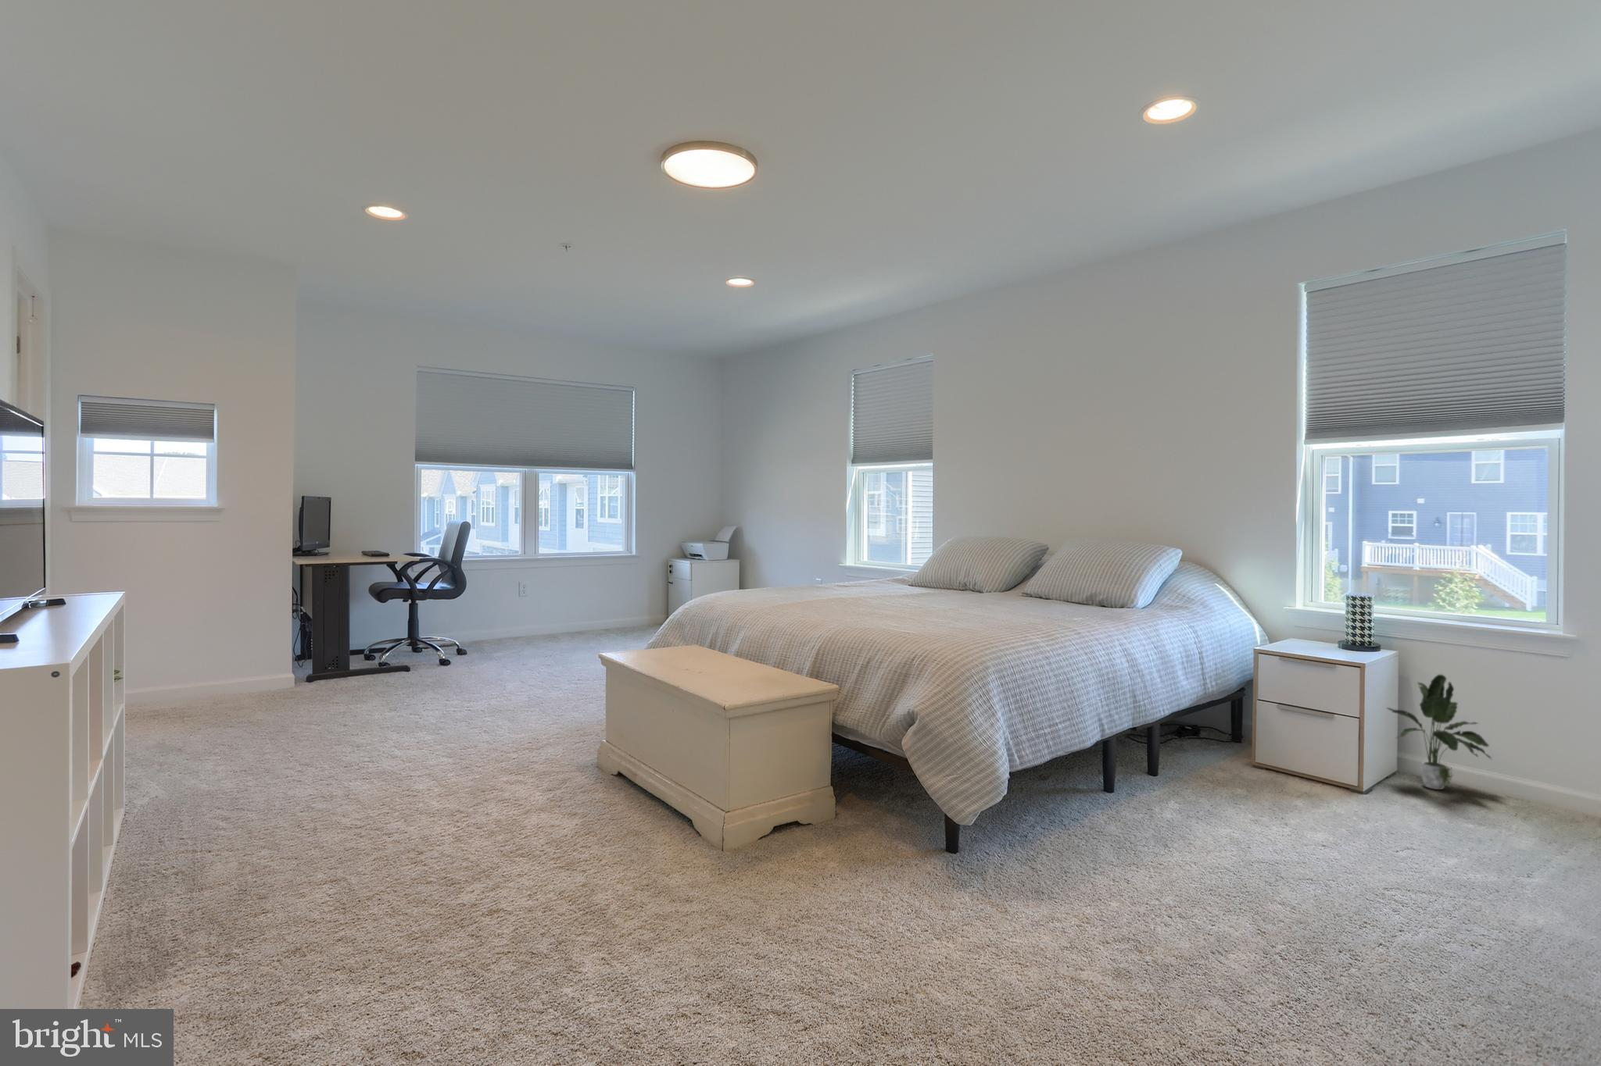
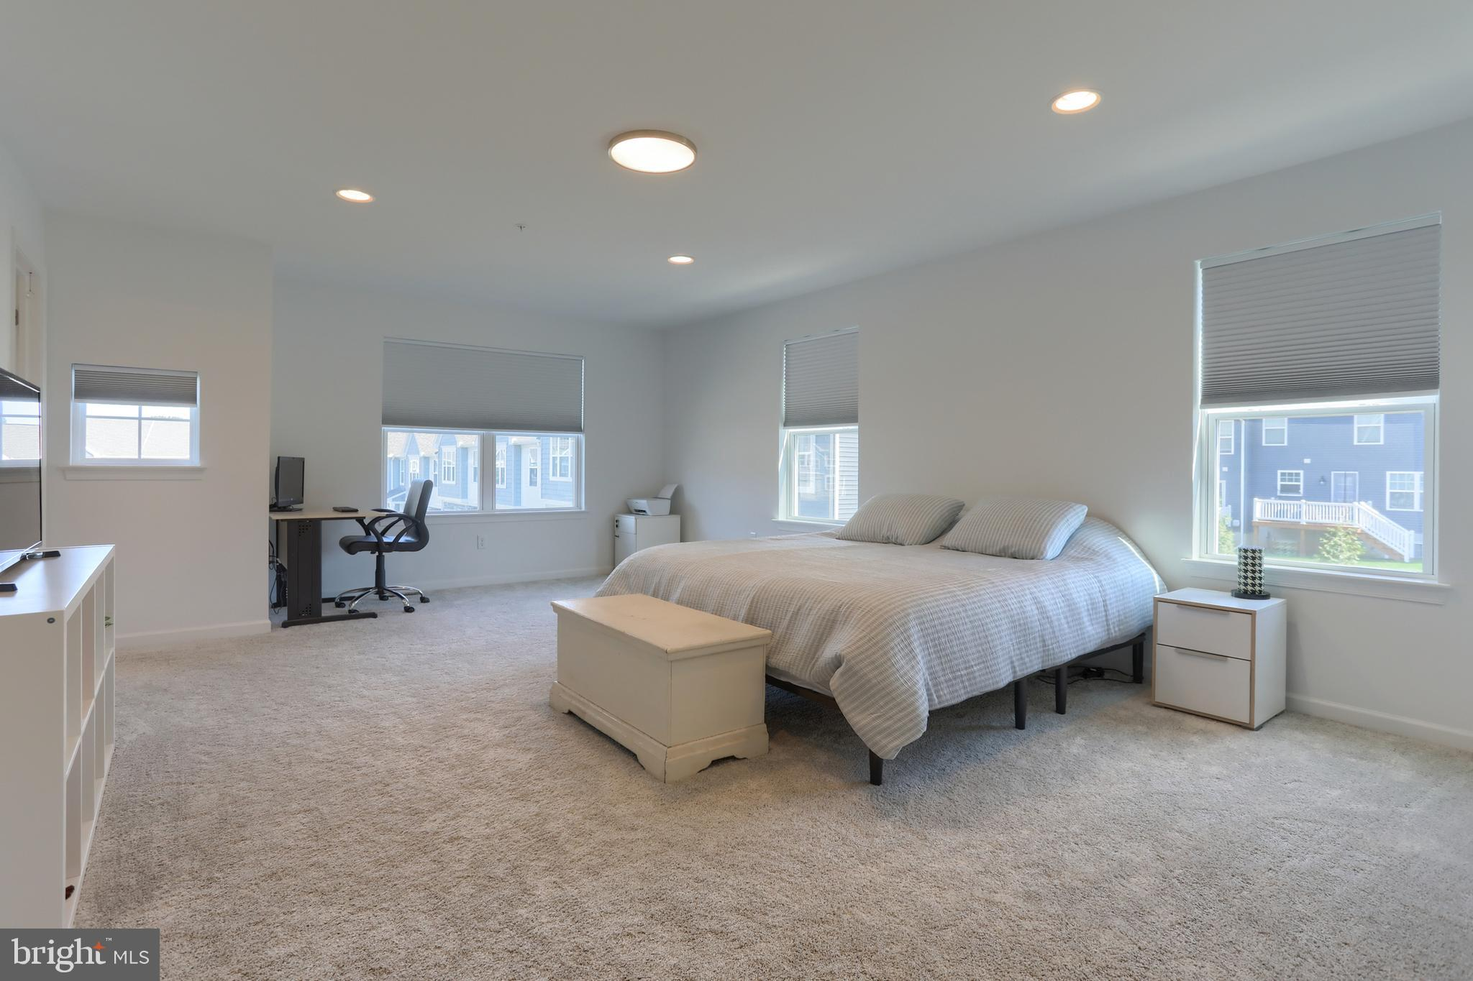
- potted plant [1386,673,1493,790]
